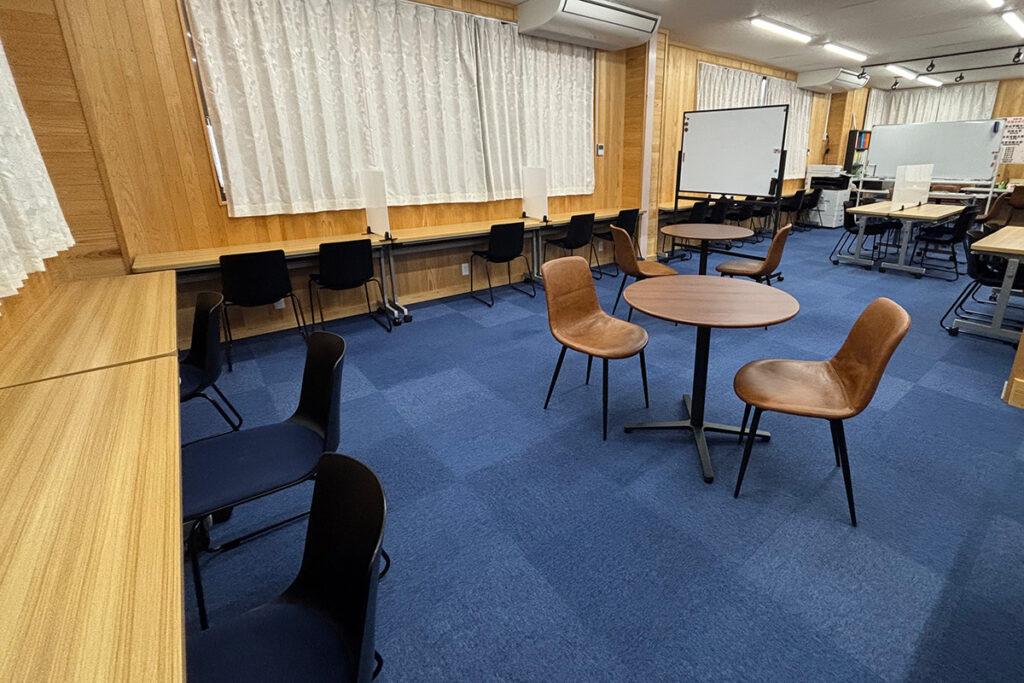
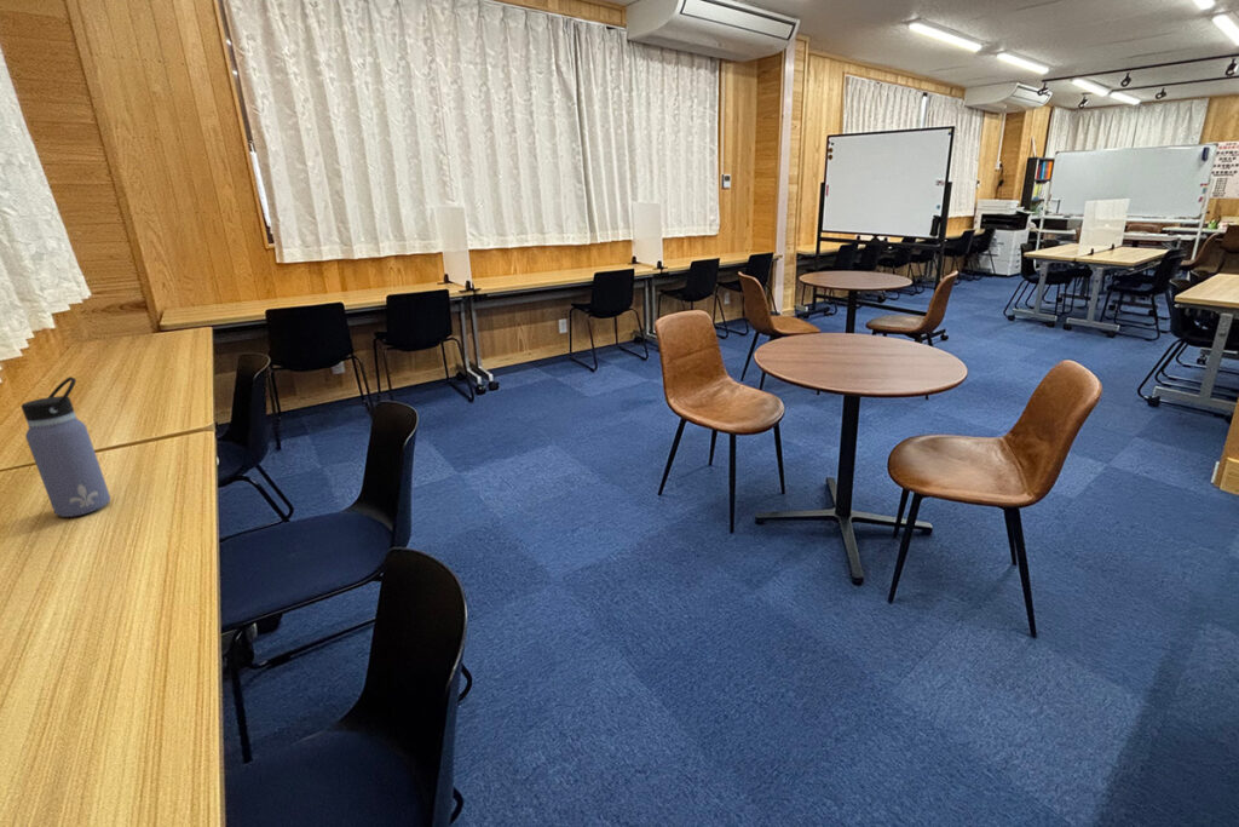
+ water bottle [19,375,111,518]
